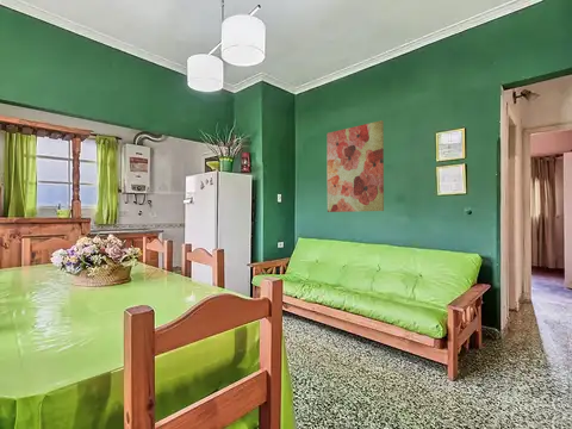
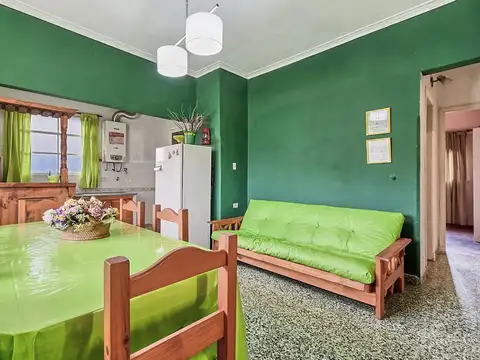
- wall art [327,119,385,213]
